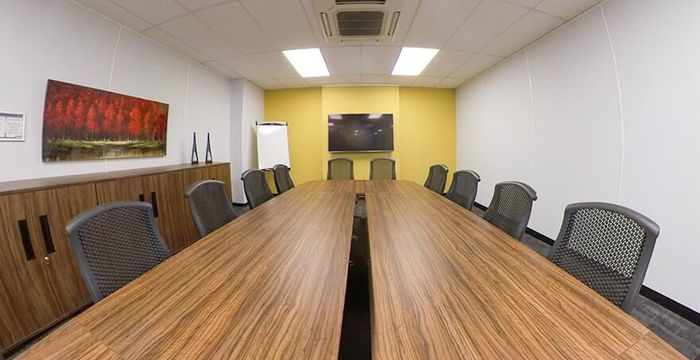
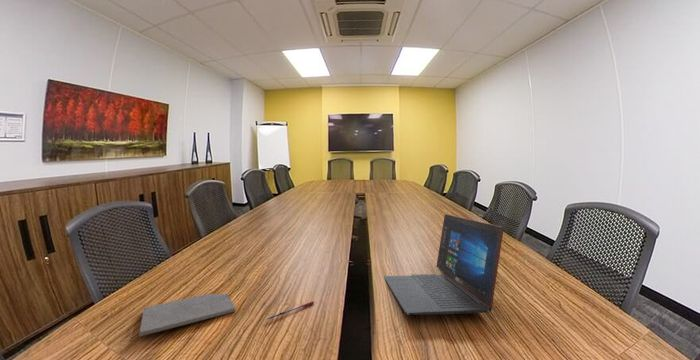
+ laptop [383,213,504,316]
+ pen [266,300,315,321]
+ notepad [138,293,236,338]
